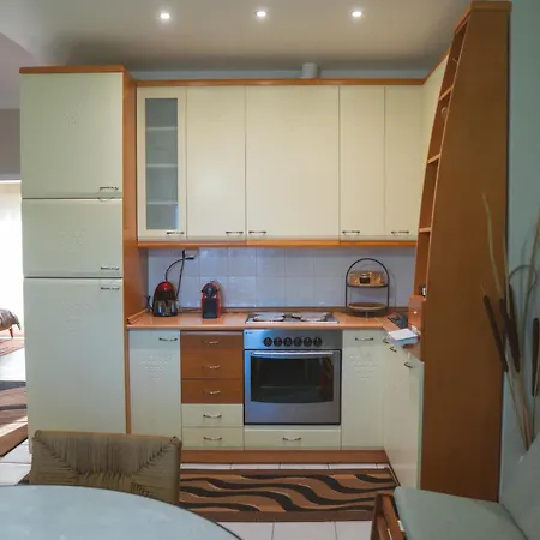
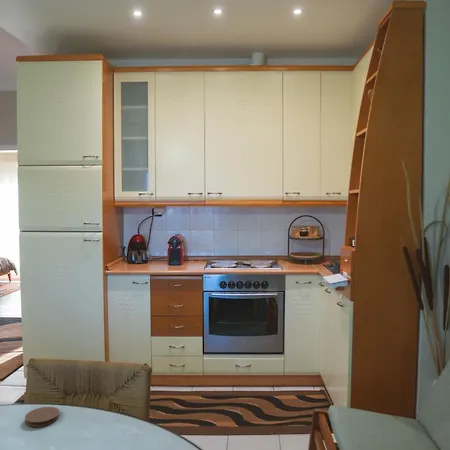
+ coaster [24,406,61,428]
